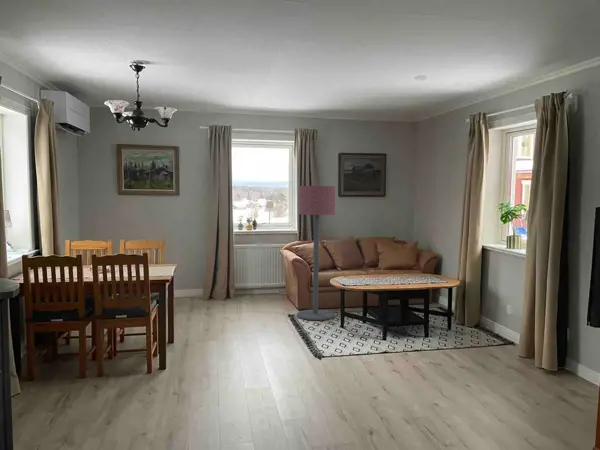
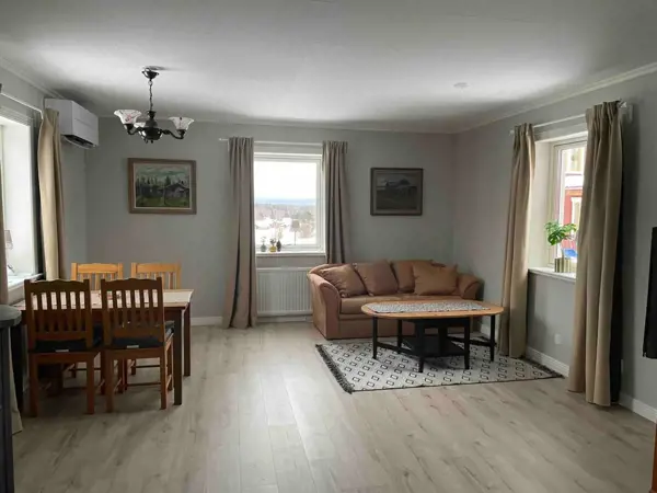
- floor lamp [296,185,336,321]
